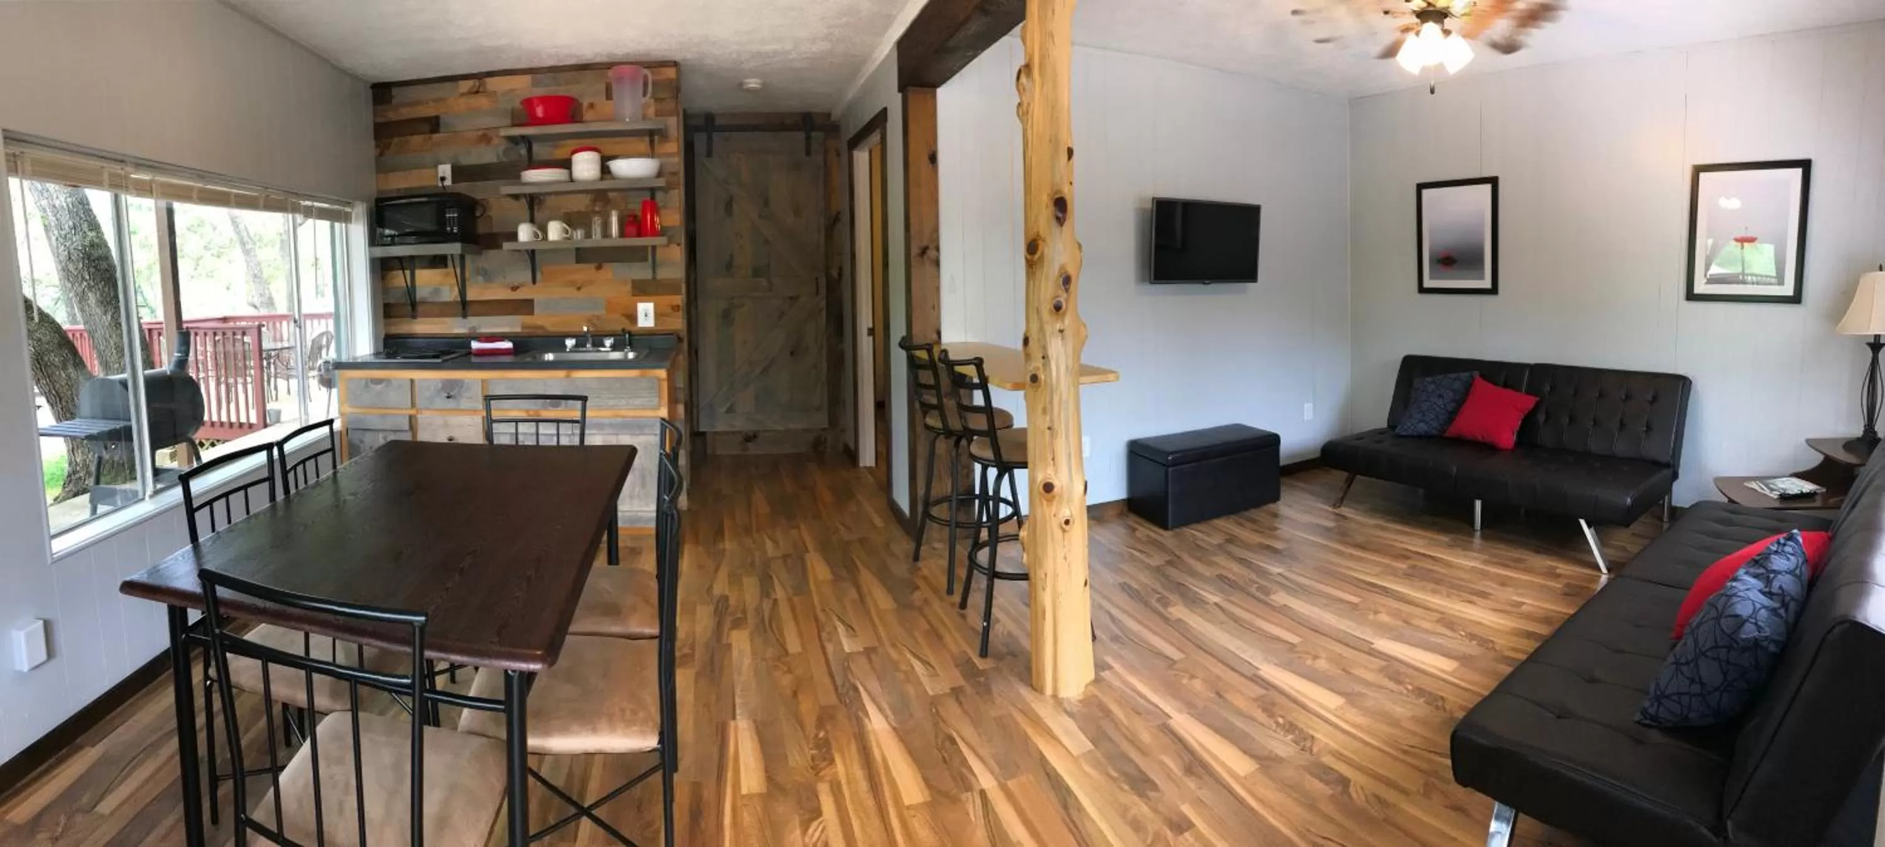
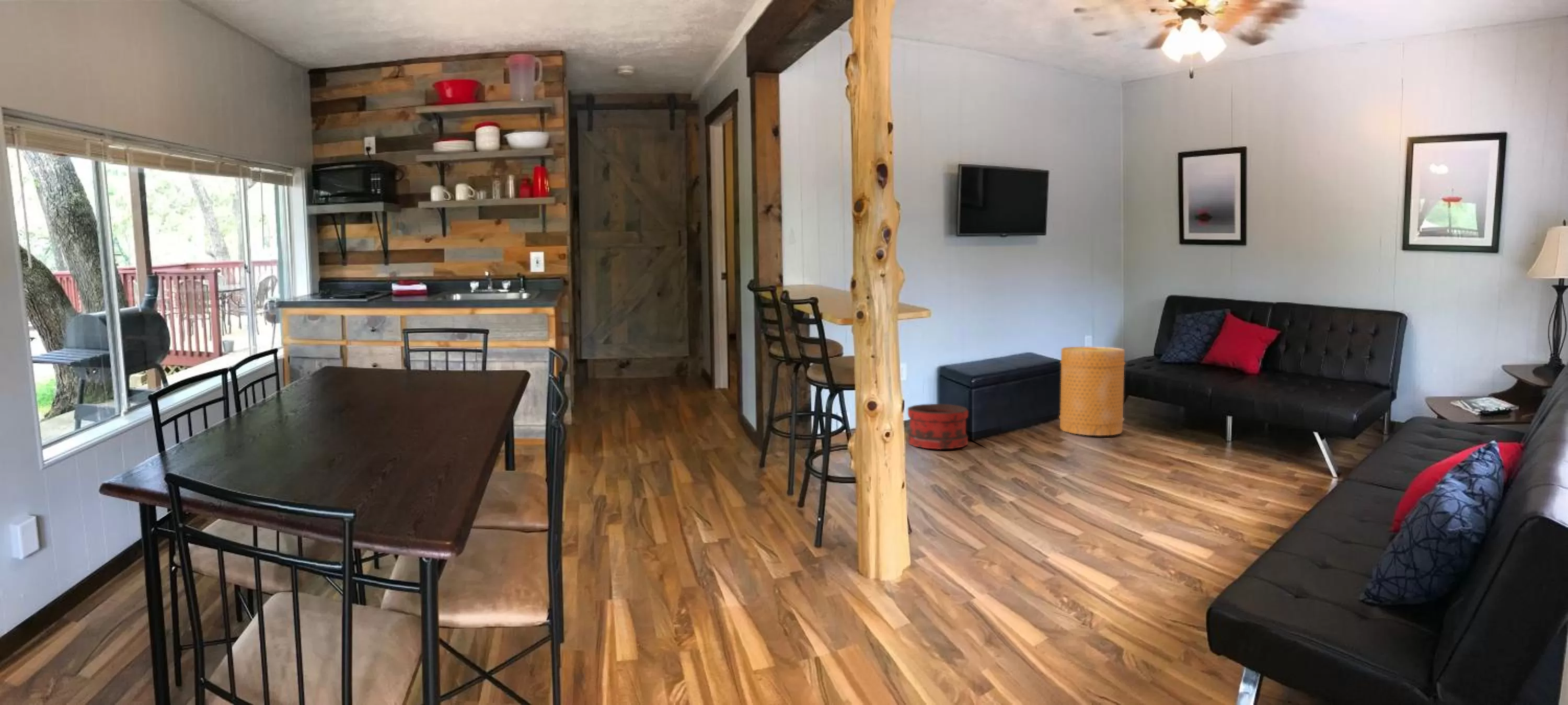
+ basket [1058,346,1126,436]
+ bucket [907,403,969,450]
